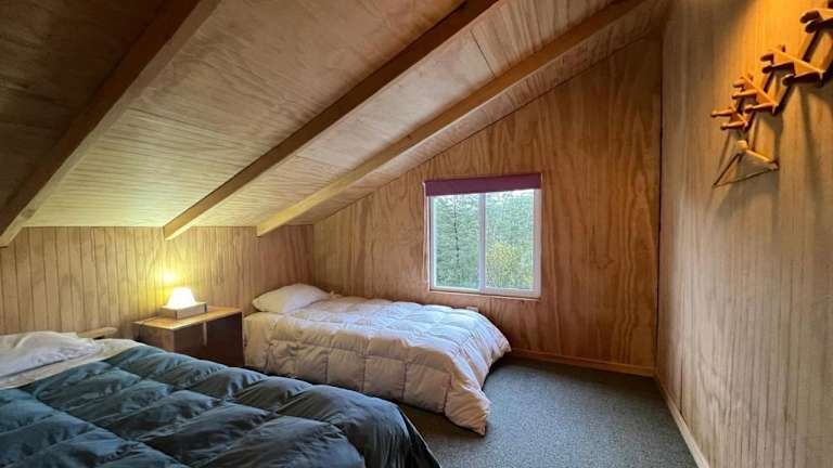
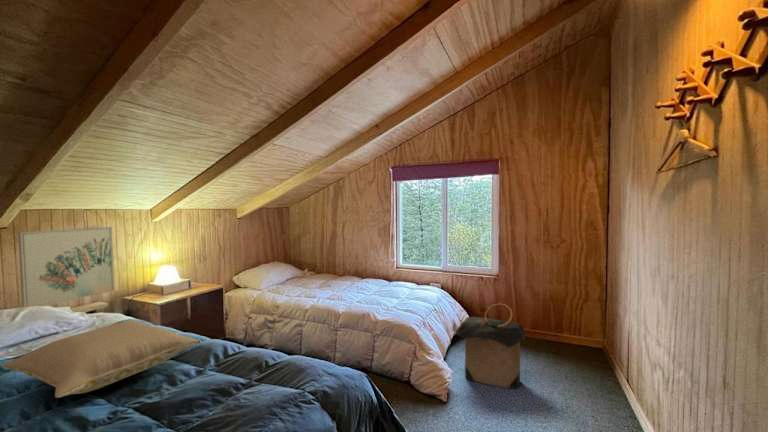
+ wall art [17,226,116,308]
+ pillow [1,320,199,399]
+ laundry hamper [455,303,526,390]
